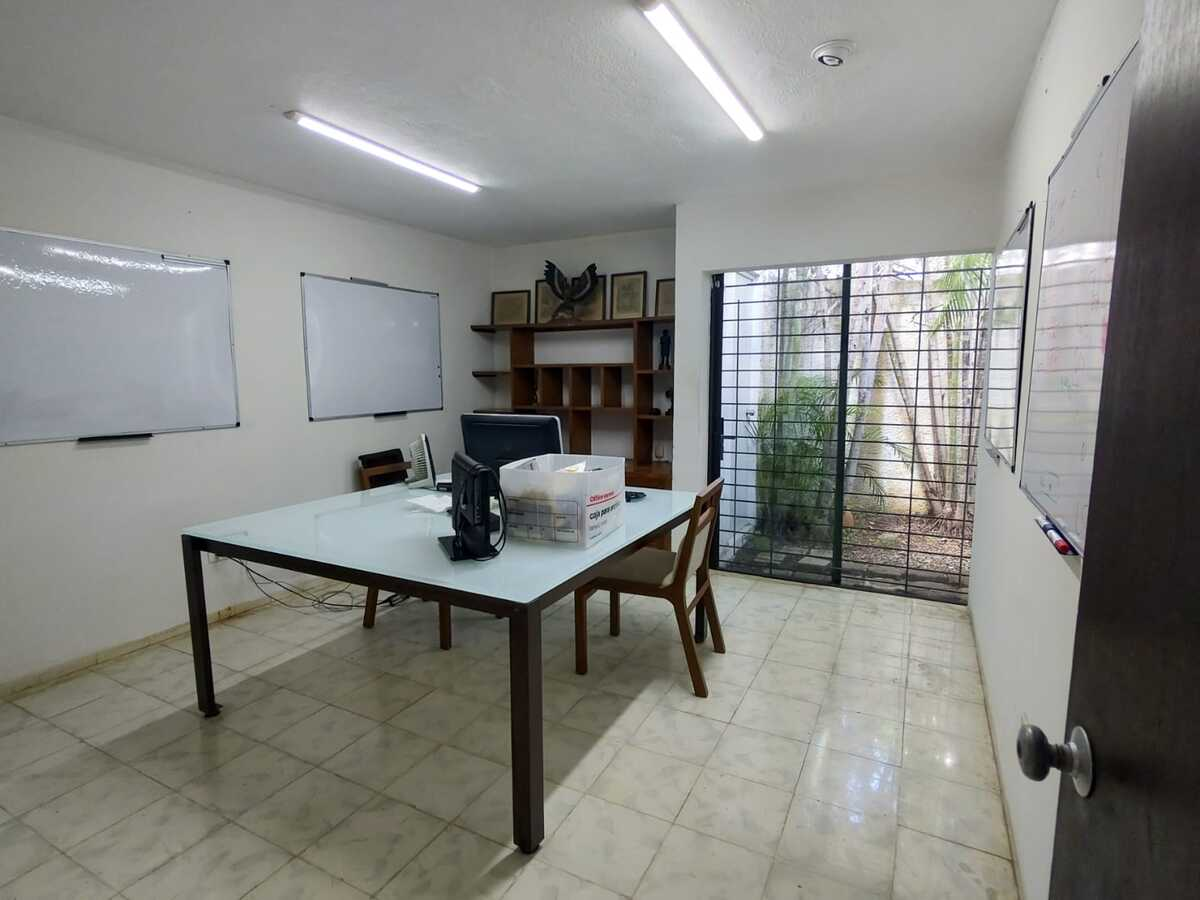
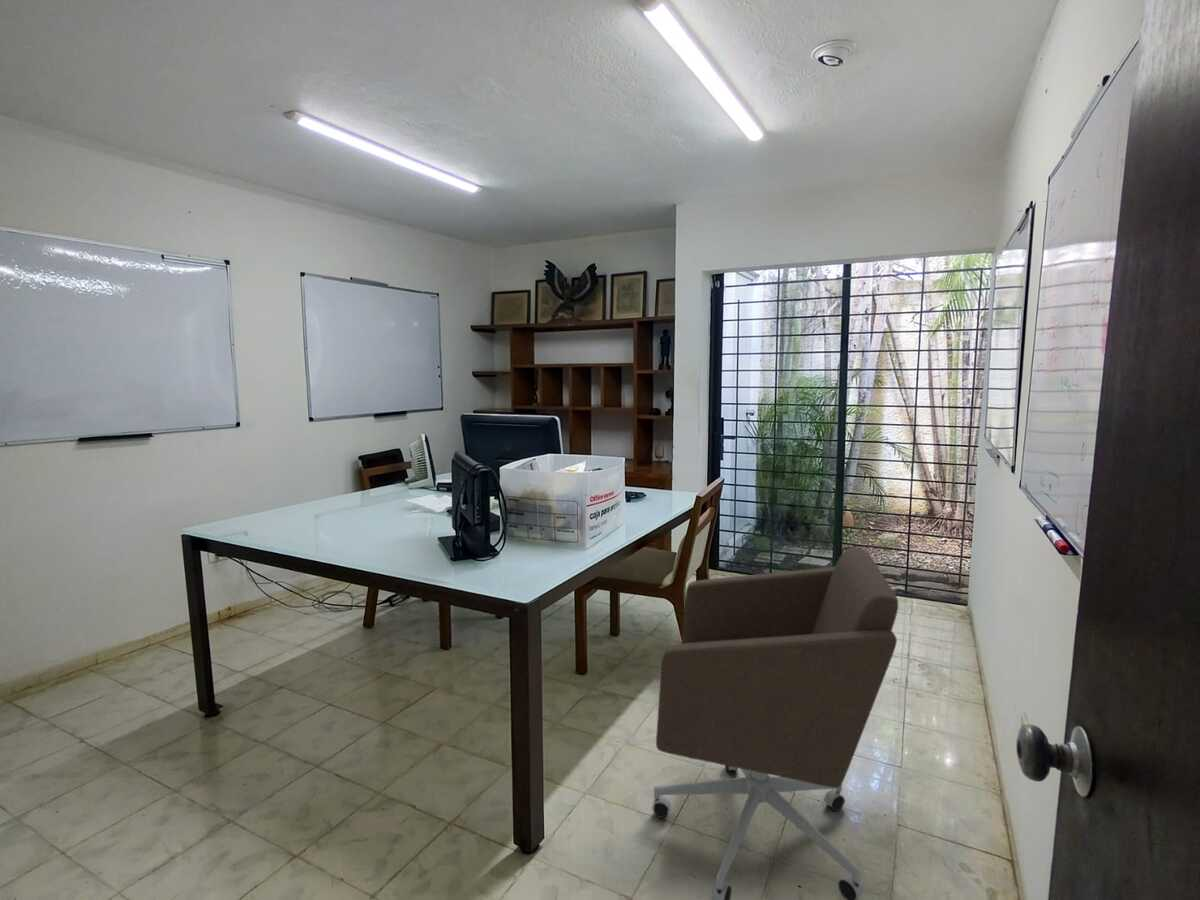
+ office chair [651,547,899,900]
